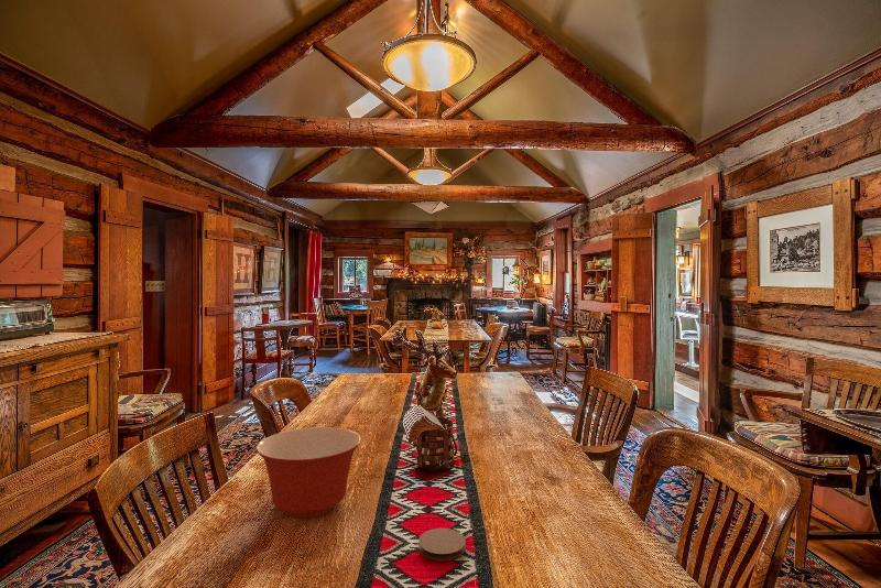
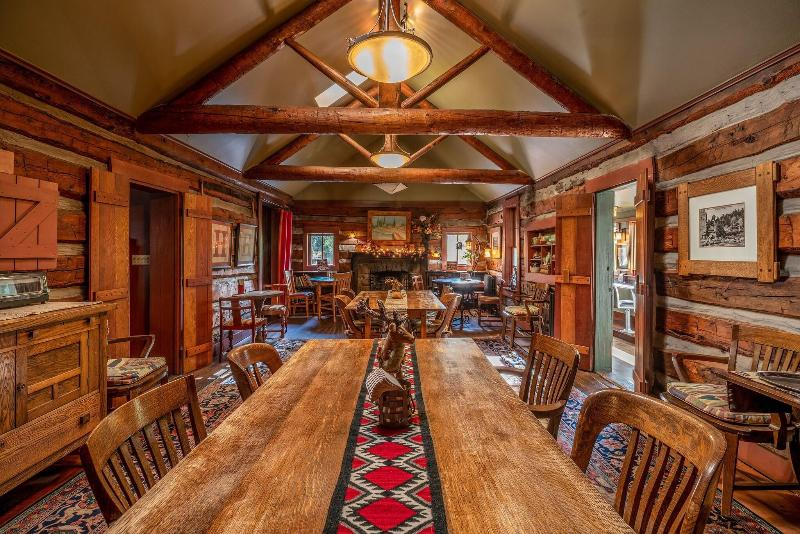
- coaster [417,527,467,562]
- mixing bowl [255,426,362,519]
